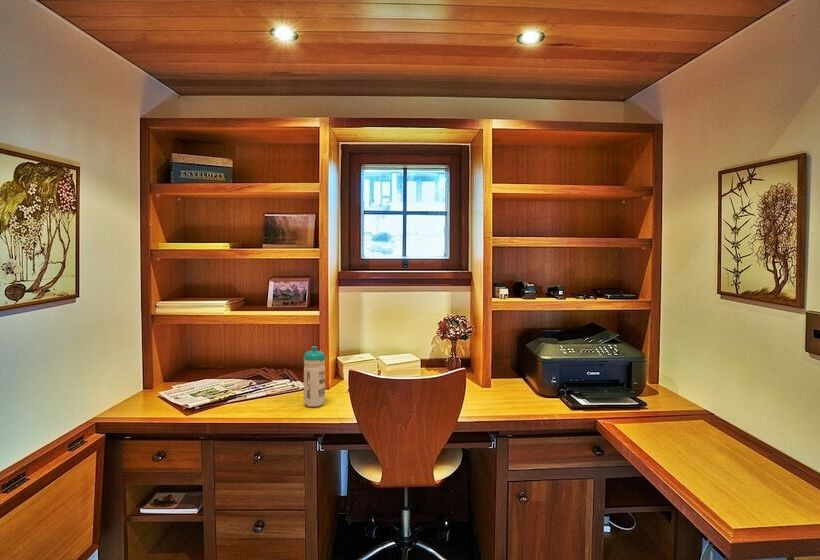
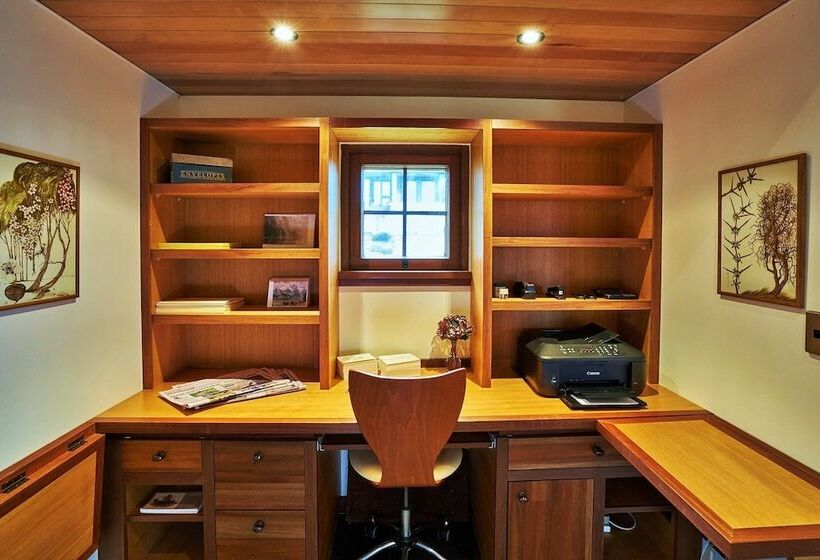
- water bottle [302,345,326,408]
